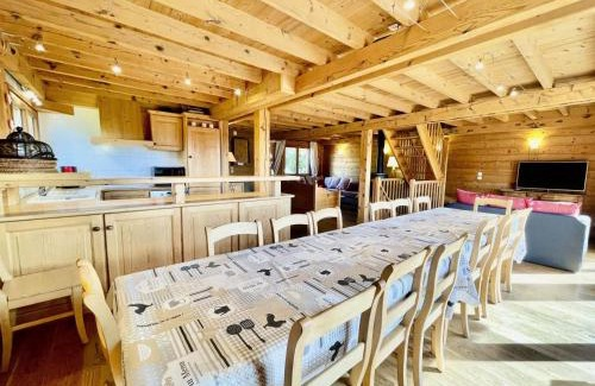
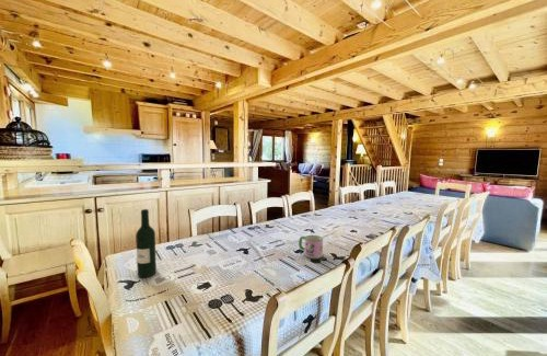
+ wine bottle [135,208,158,278]
+ mug [298,234,324,260]
